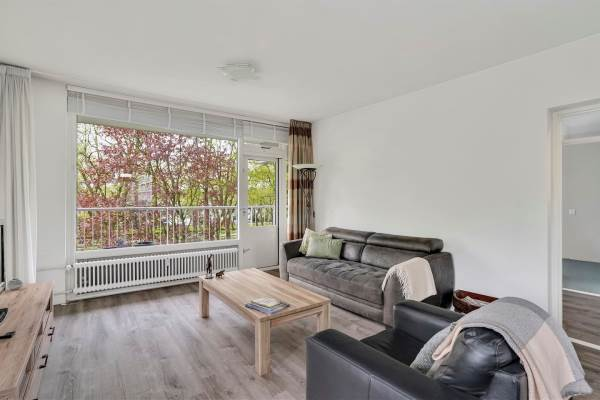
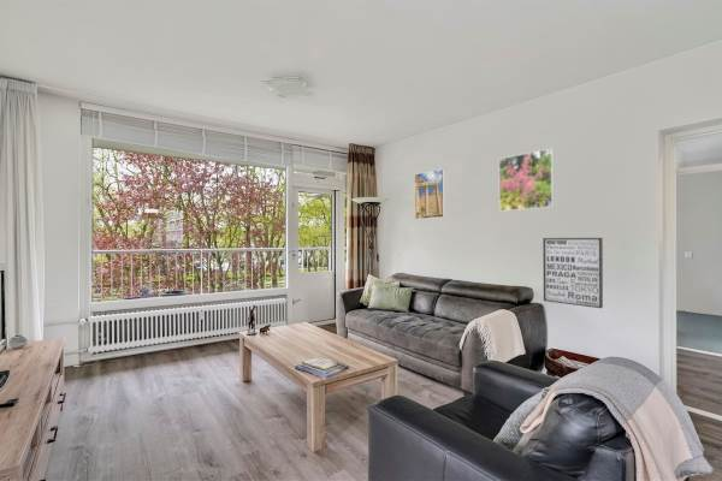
+ wall art [543,237,604,309]
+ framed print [413,167,446,220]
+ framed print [498,147,555,213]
